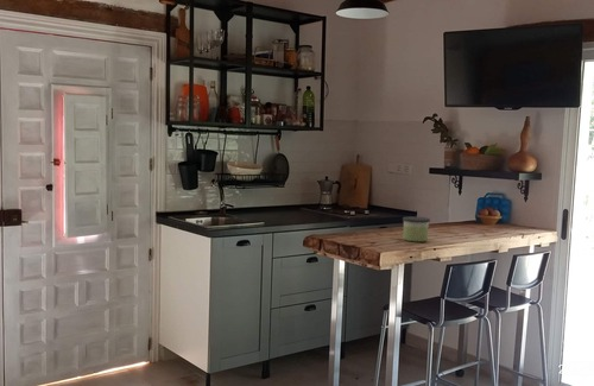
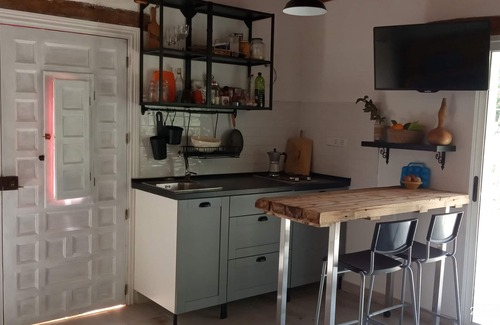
- candle [402,215,431,242]
